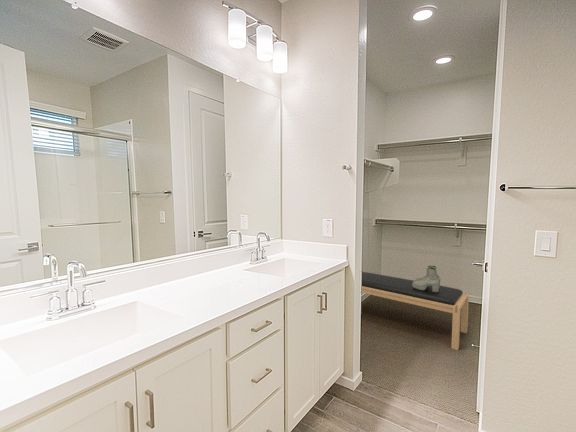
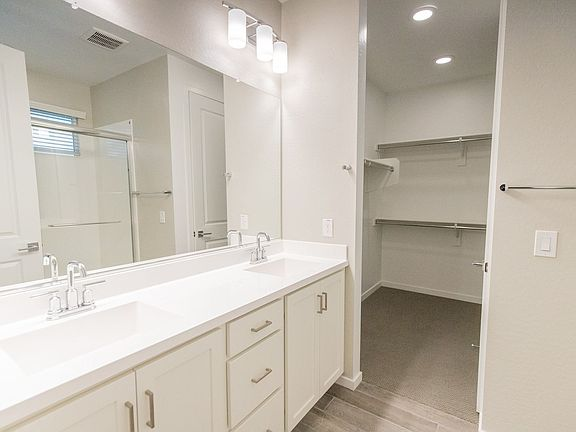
- bench [361,271,470,351]
- boots [412,265,441,293]
